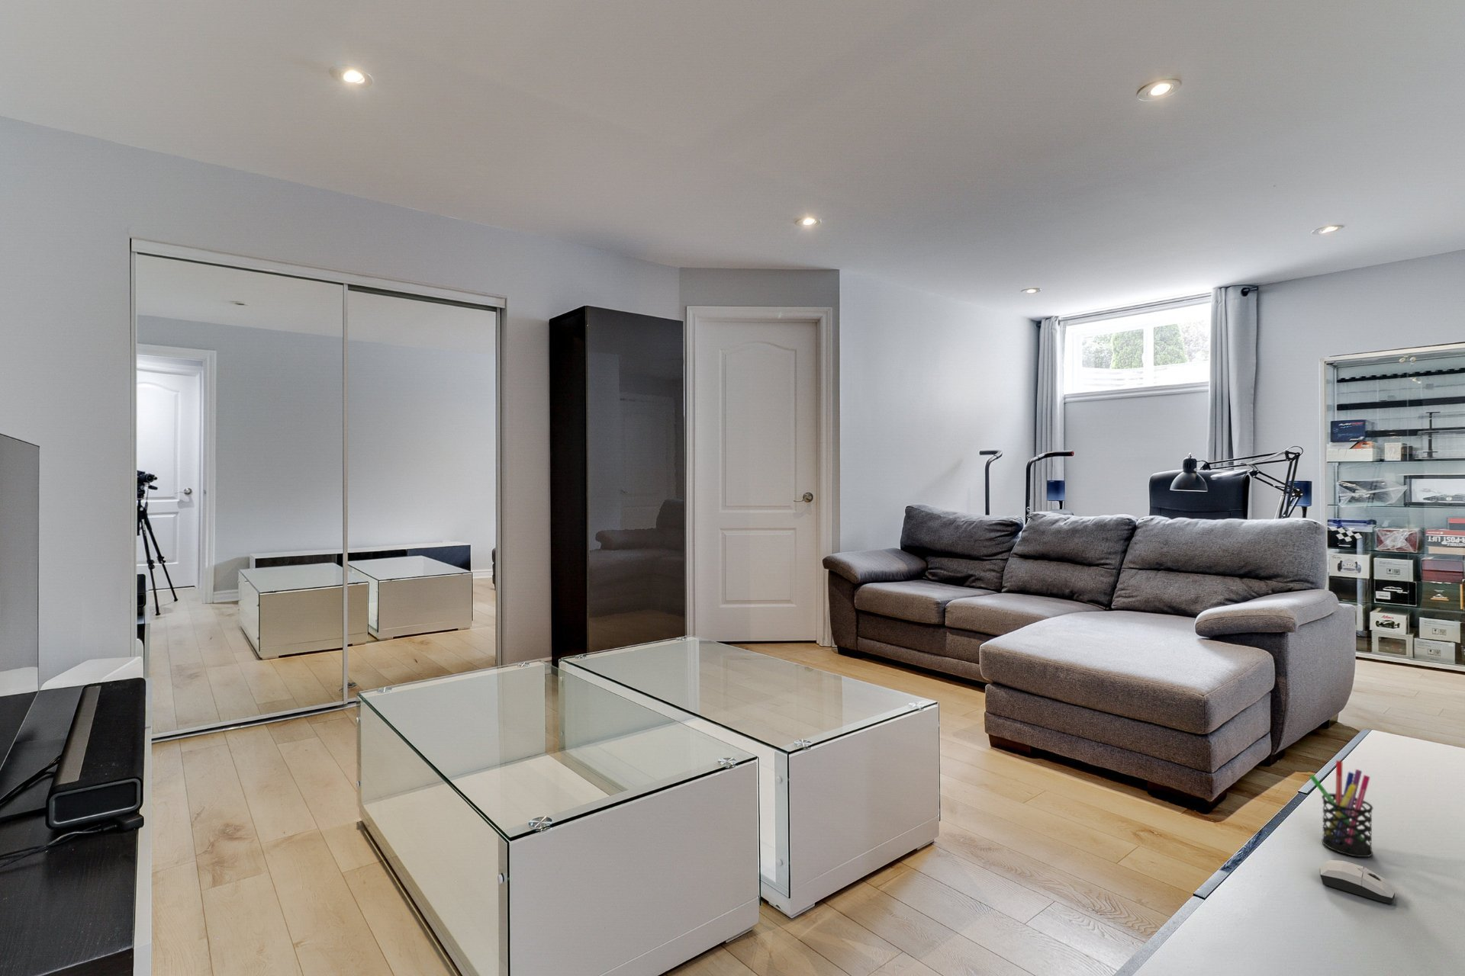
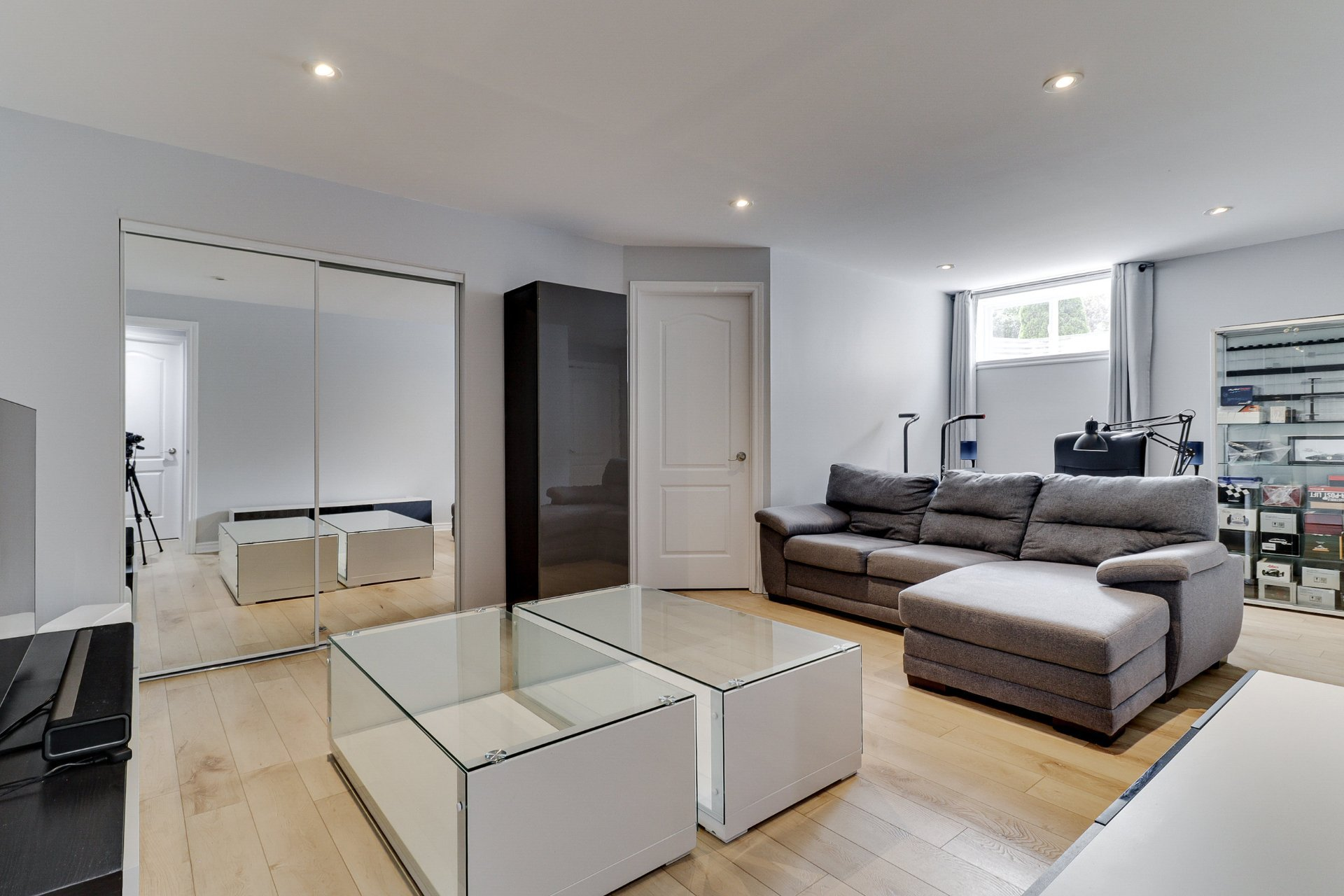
- computer mouse [1319,859,1395,905]
- pen holder [1309,759,1373,857]
